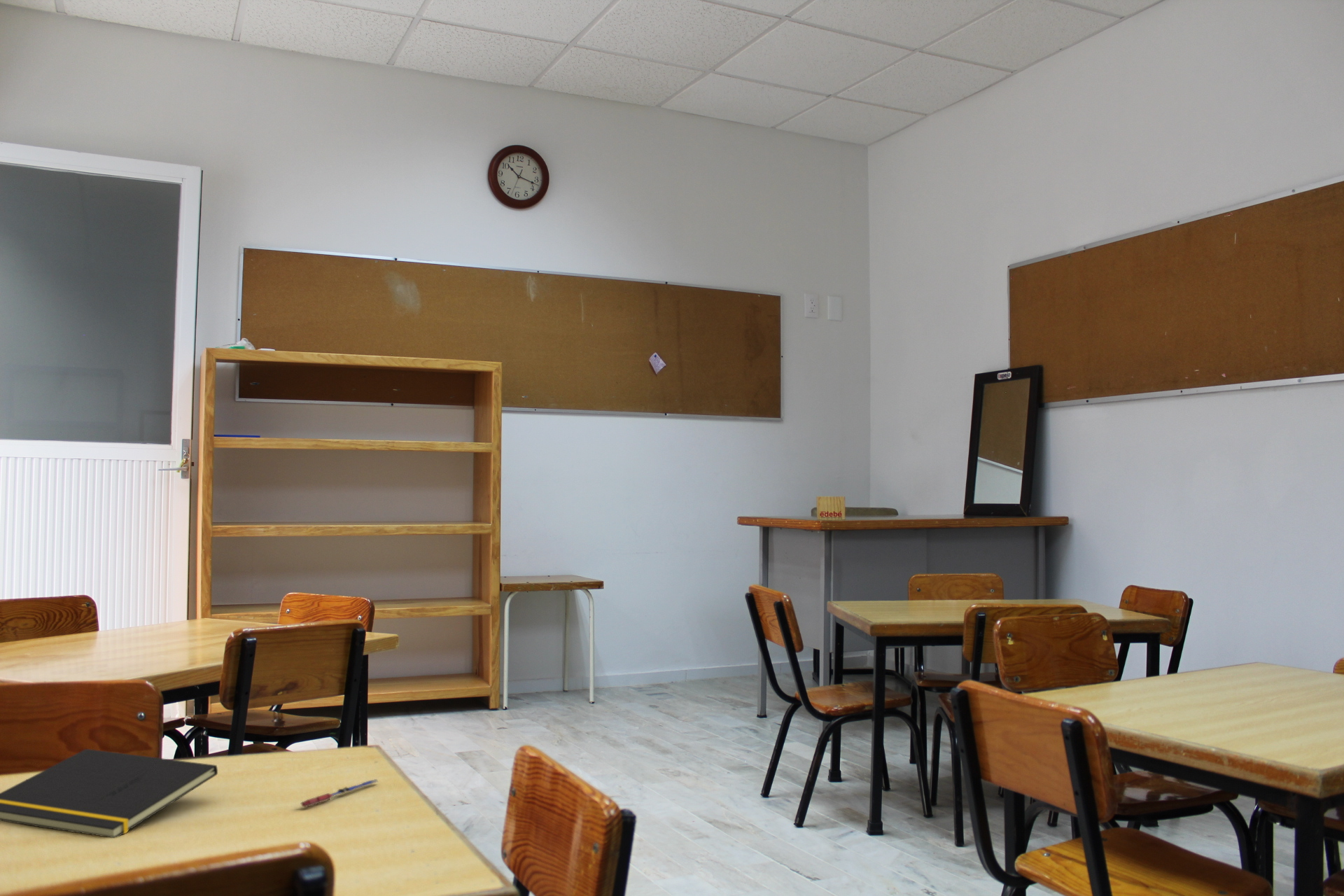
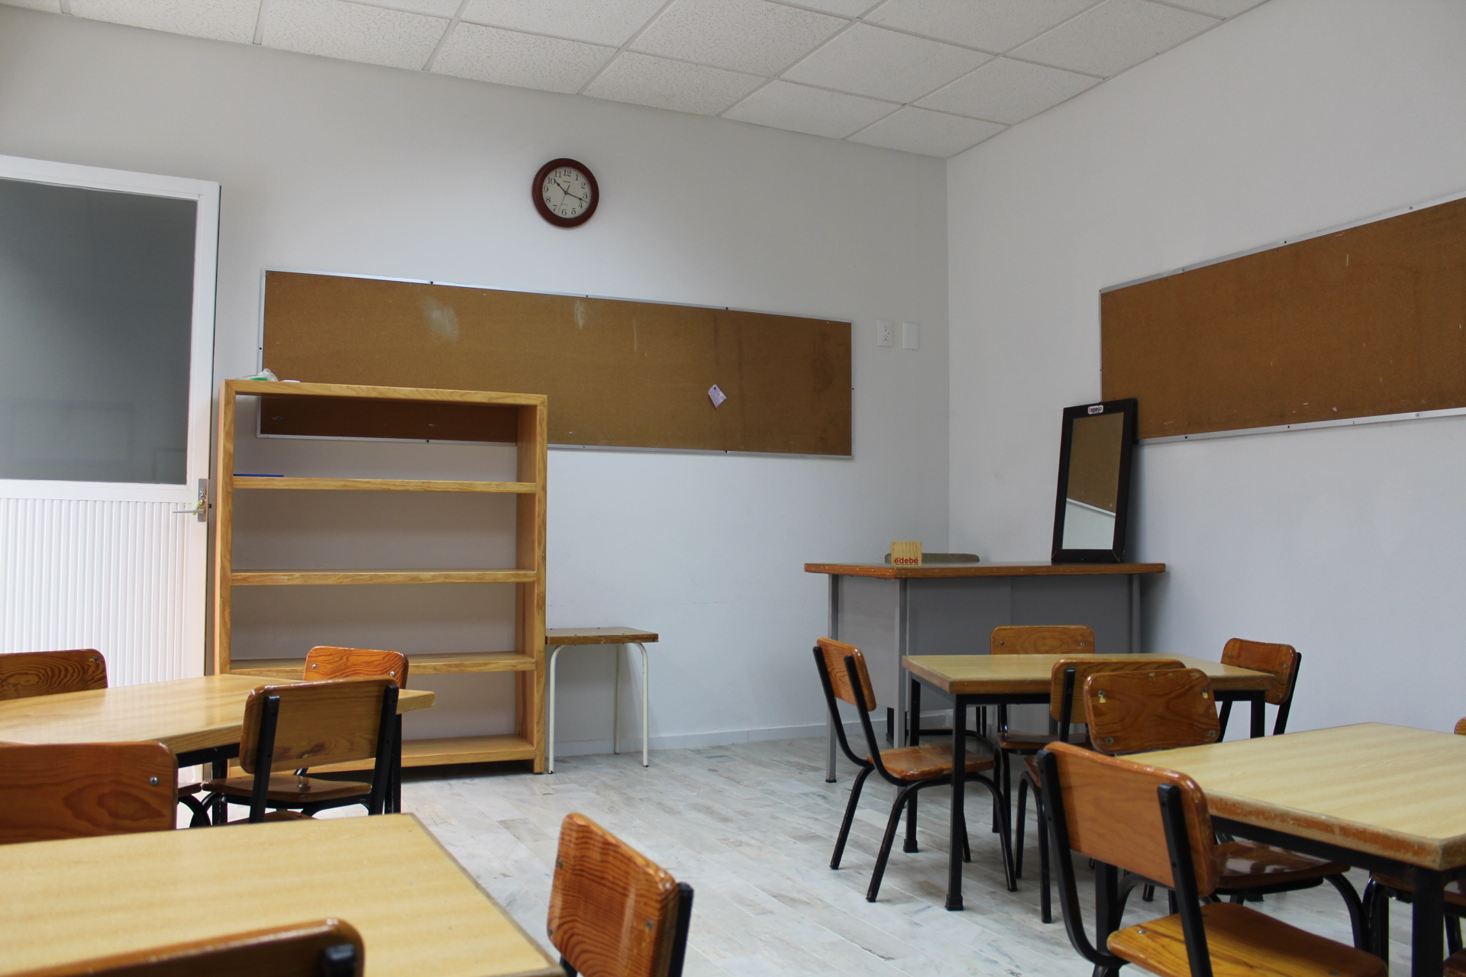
- pen [299,778,378,808]
- notepad [0,748,218,839]
